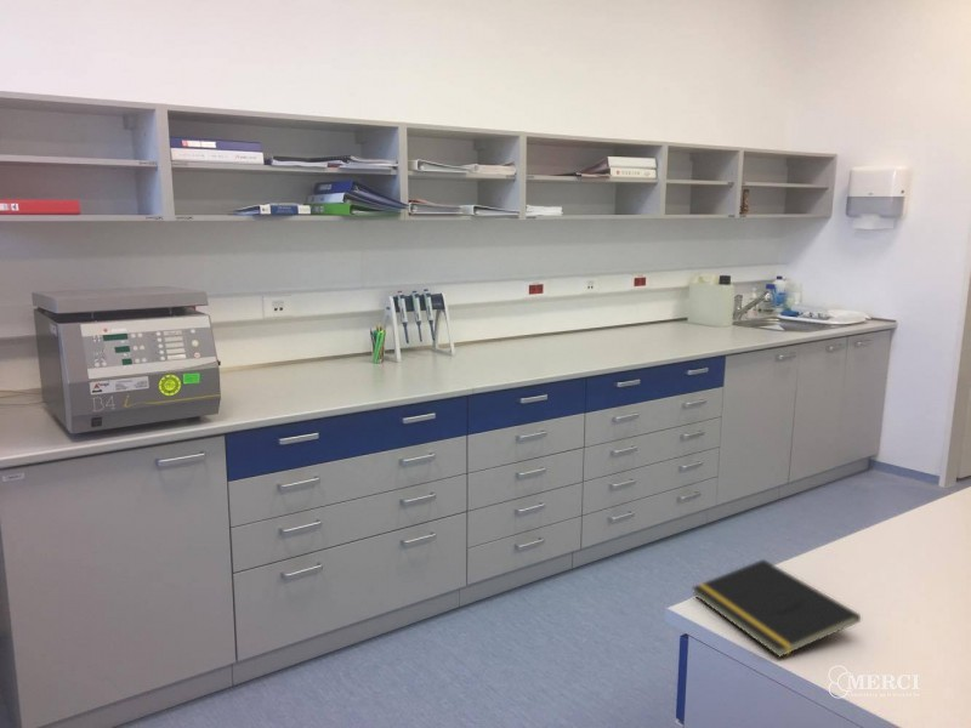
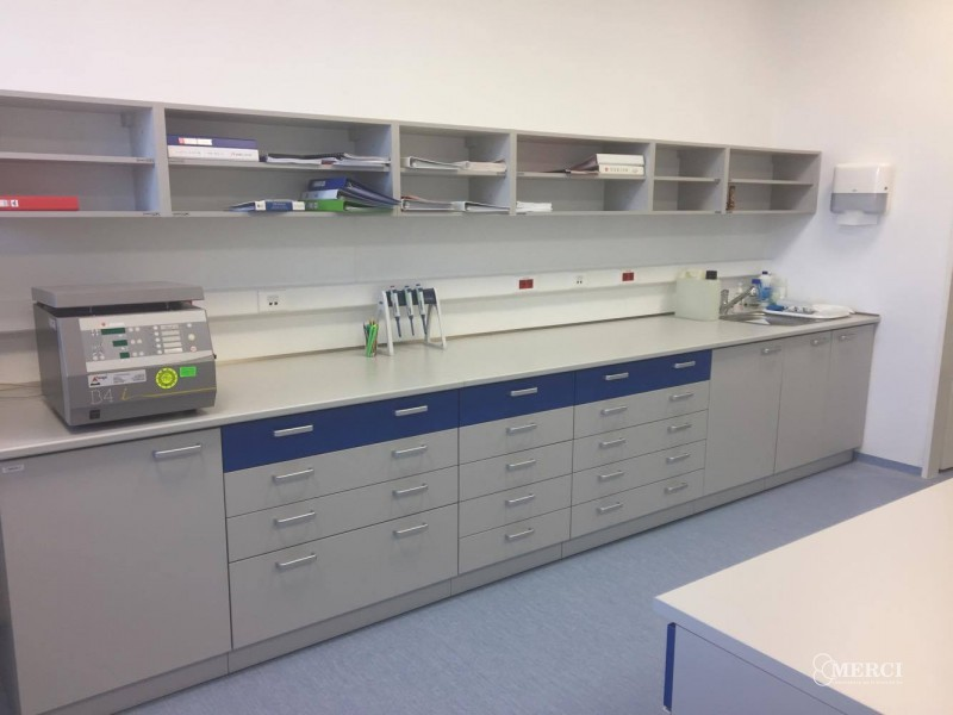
- notepad [691,558,862,659]
